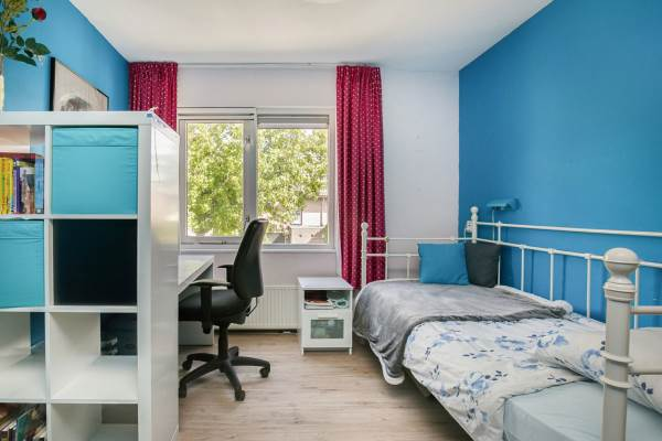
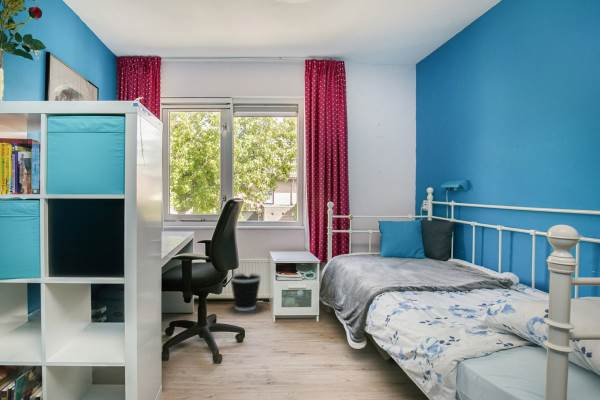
+ wastebasket [230,272,262,312]
